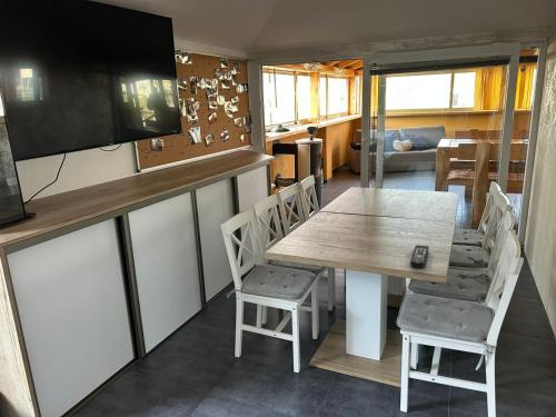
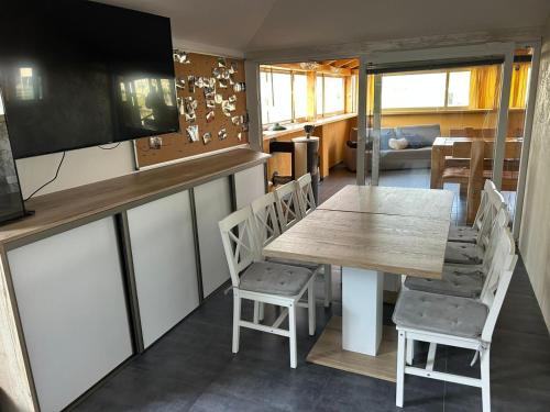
- remote control [409,245,430,269]
